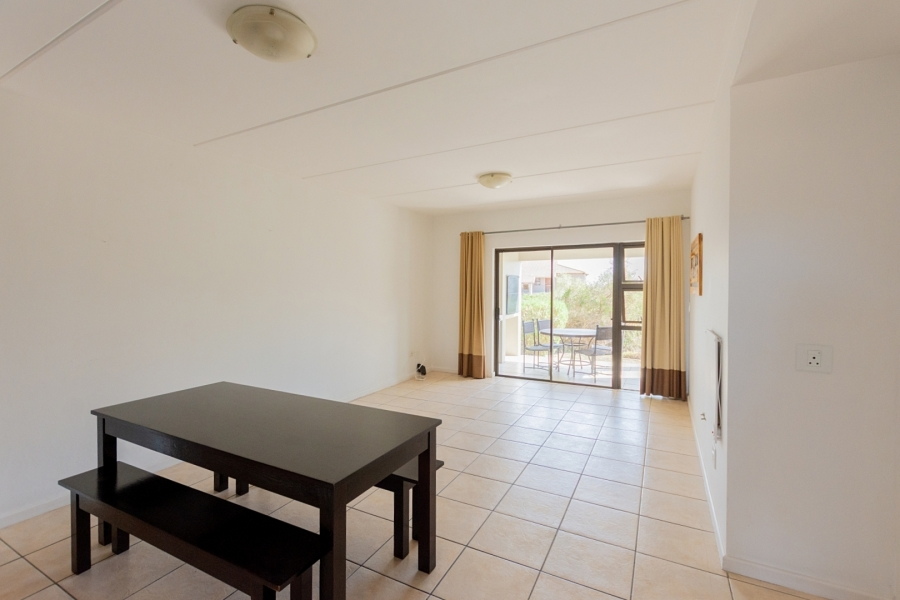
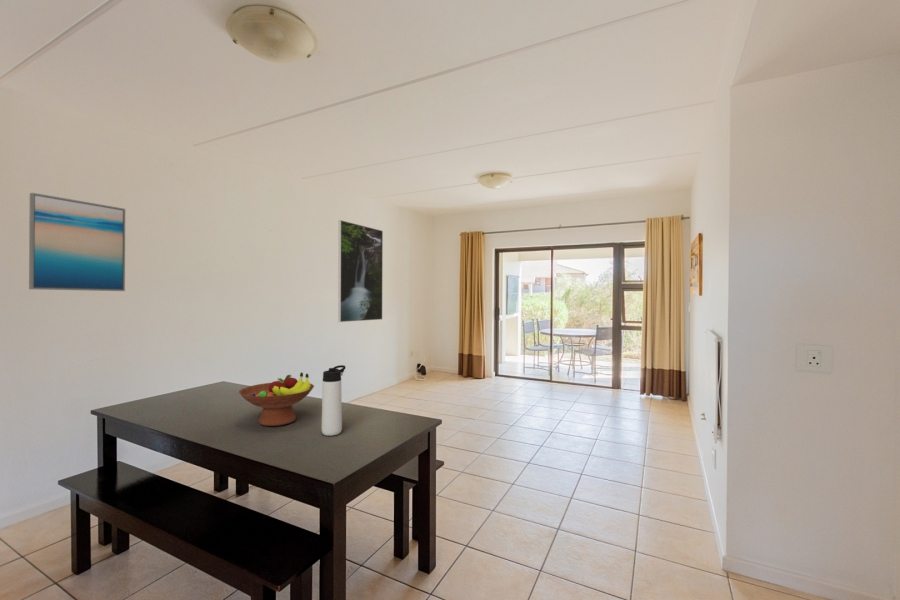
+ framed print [337,219,384,323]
+ fruit bowl [238,372,315,427]
+ wall art [28,192,126,292]
+ thermos bottle [321,364,346,437]
